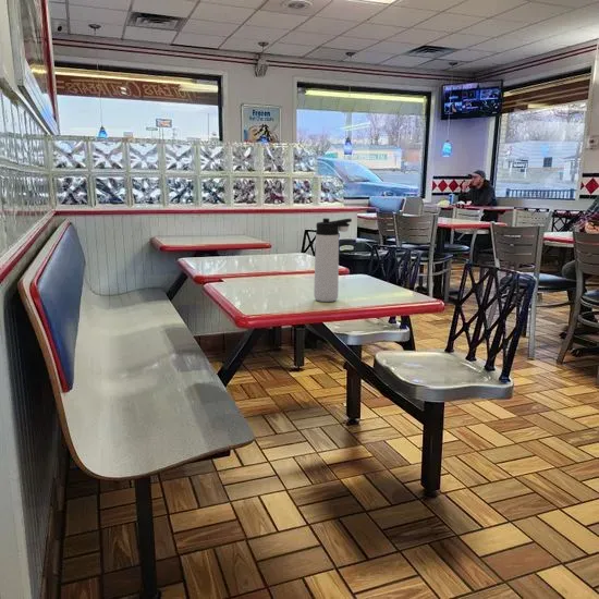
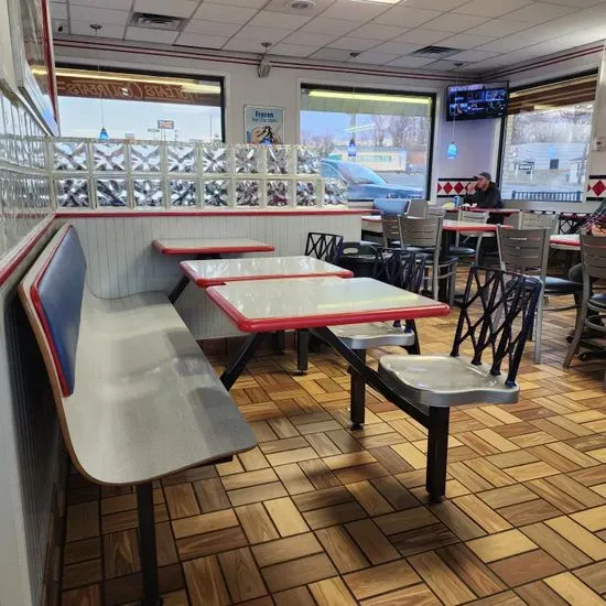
- thermos bottle [313,218,353,303]
